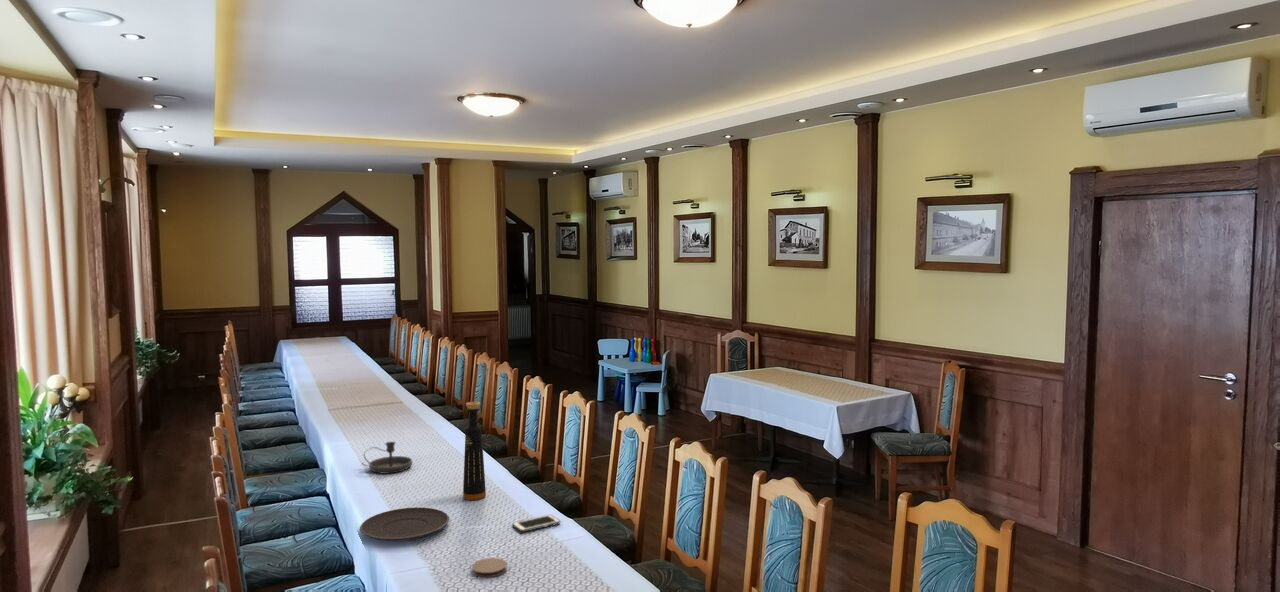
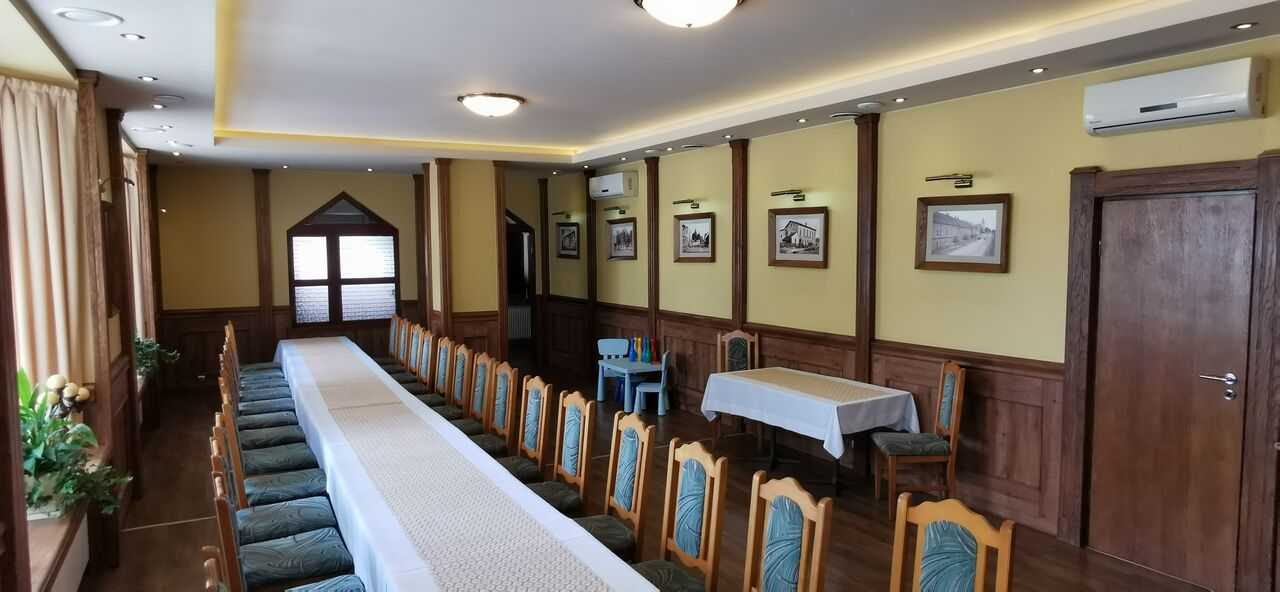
- candlestick [361,441,413,475]
- bottle [462,401,487,501]
- plate [359,506,450,542]
- coaster [471,557,508,578]
- cell phone [511,514,561,533]
